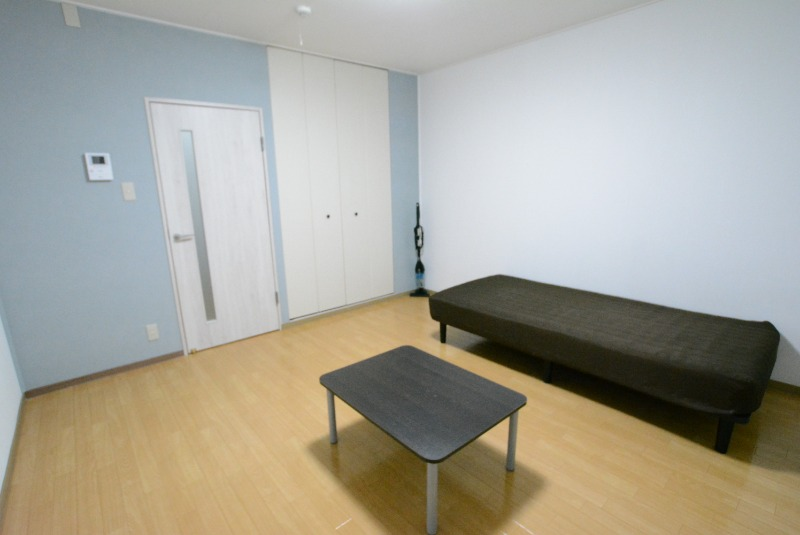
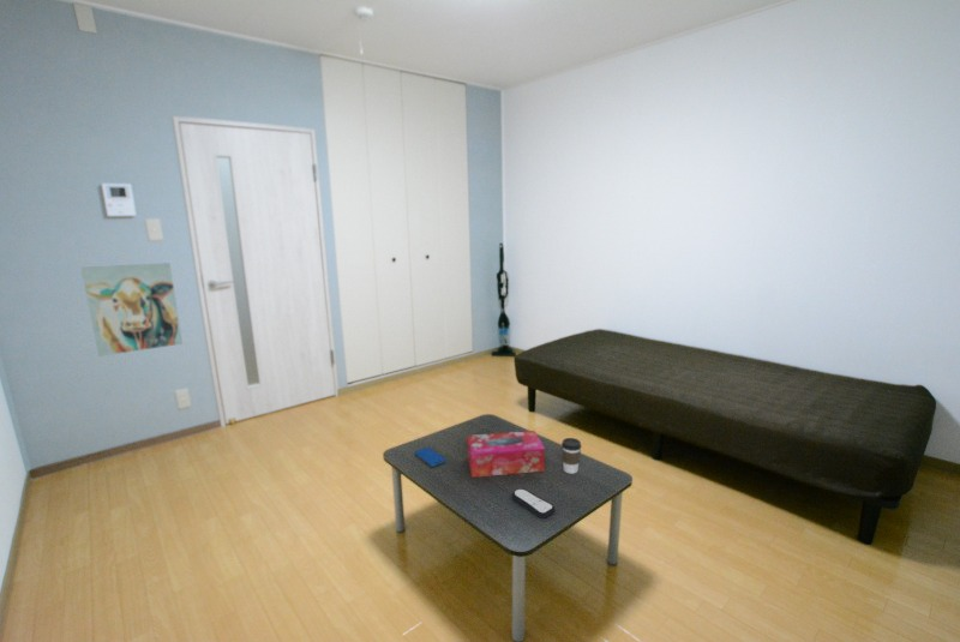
+ tissue box [466,430,546,479]
+ smartphone [414,446,448,468]
+ remote control [511,487,557,520]
+ coffee cup [560,437,582,475]
+ wall art [80,262,184,358]
